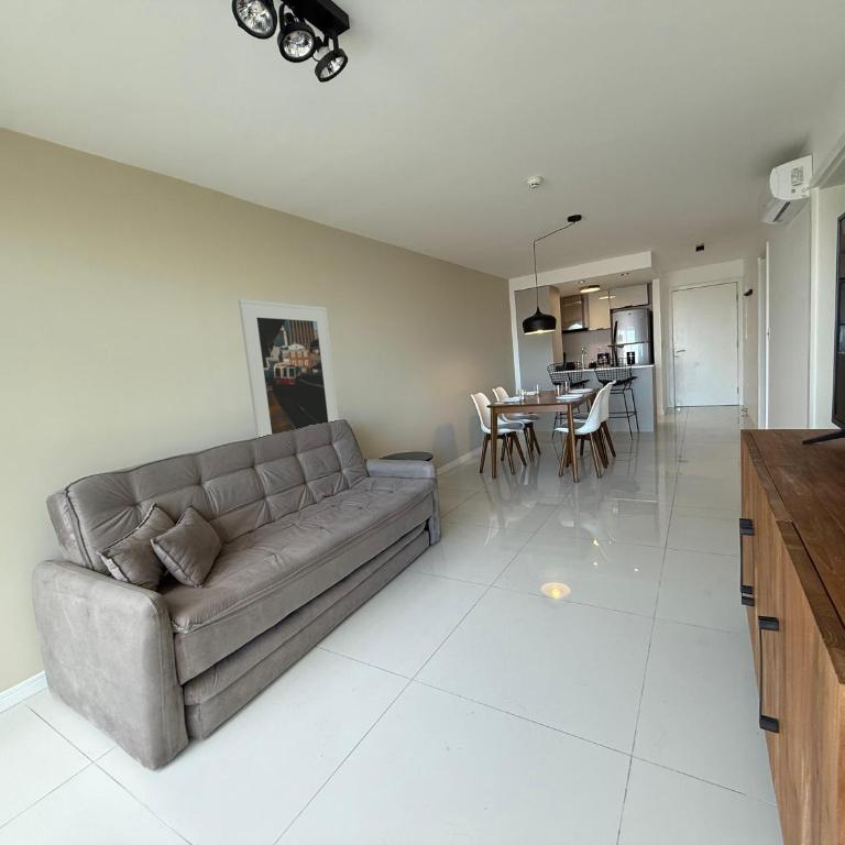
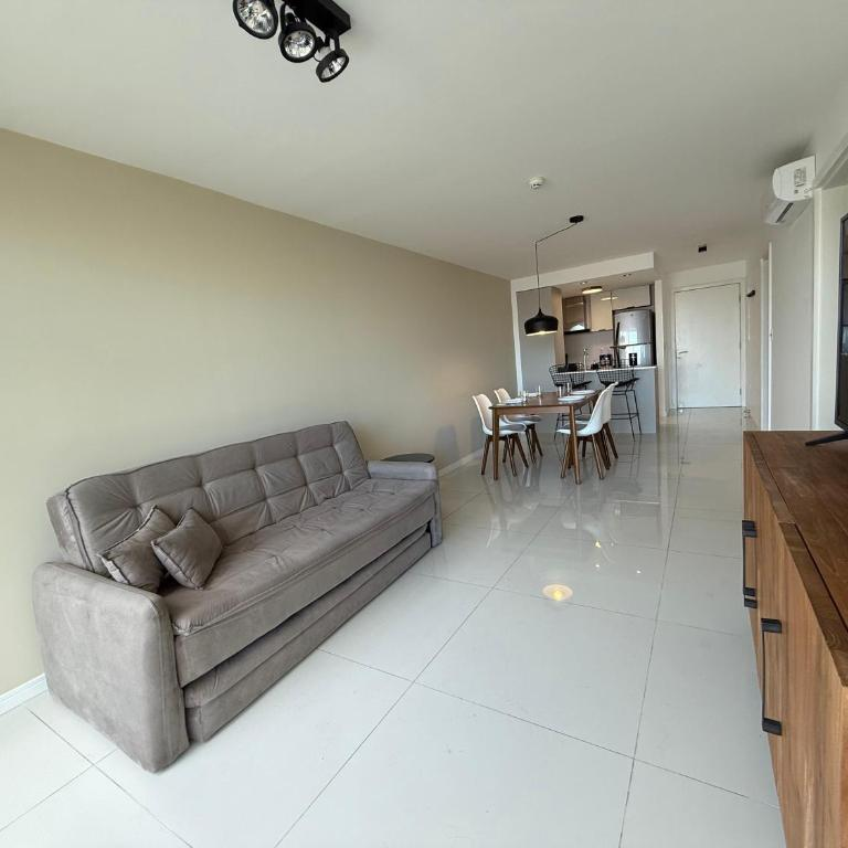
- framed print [238,298,340,439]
